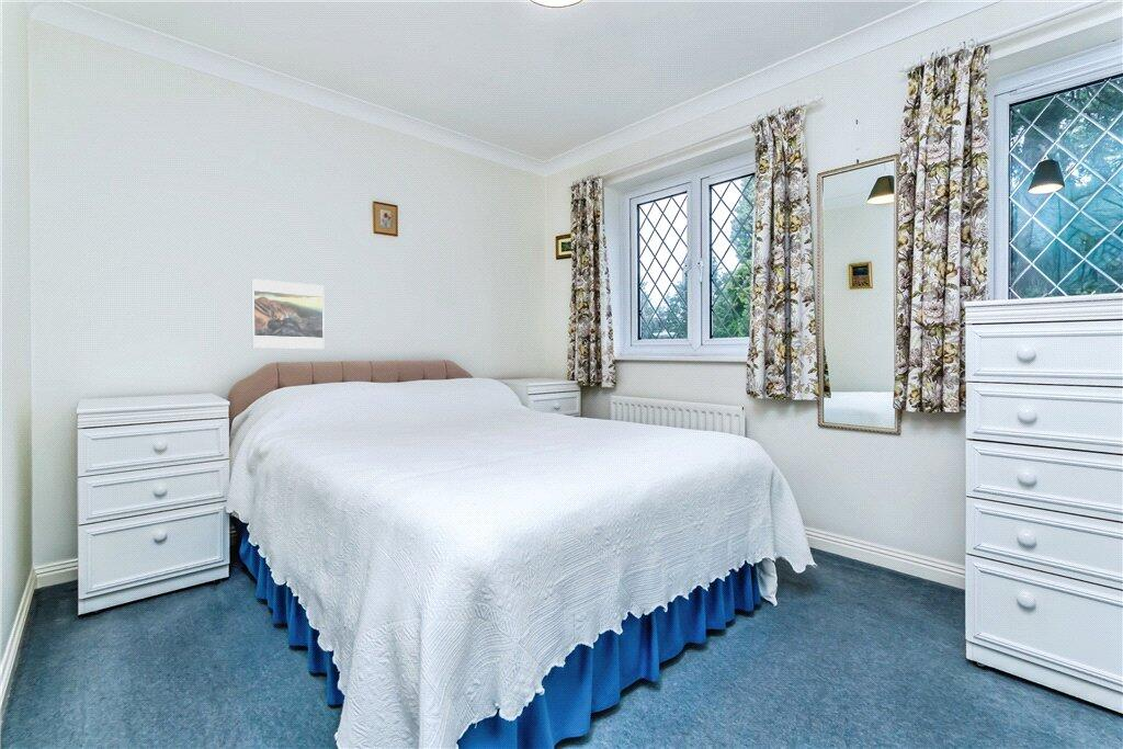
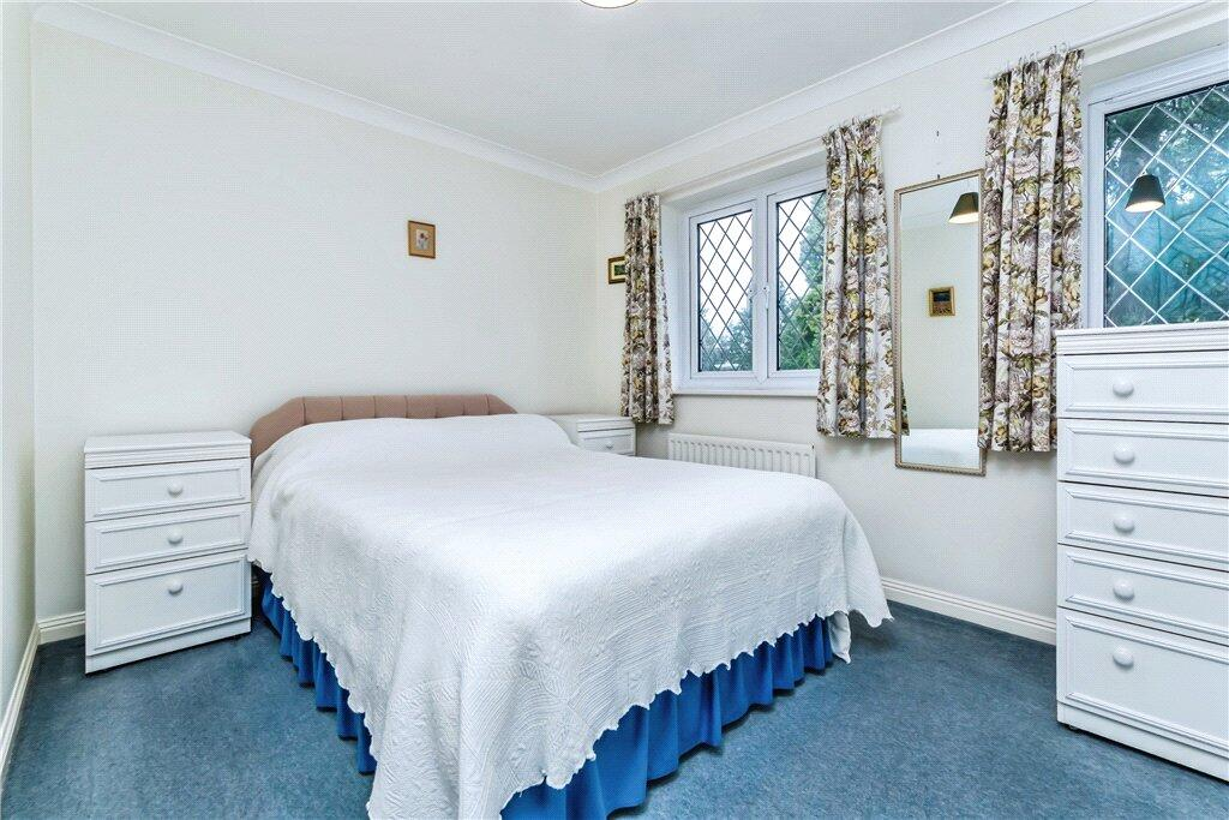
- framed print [250,277,326,350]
